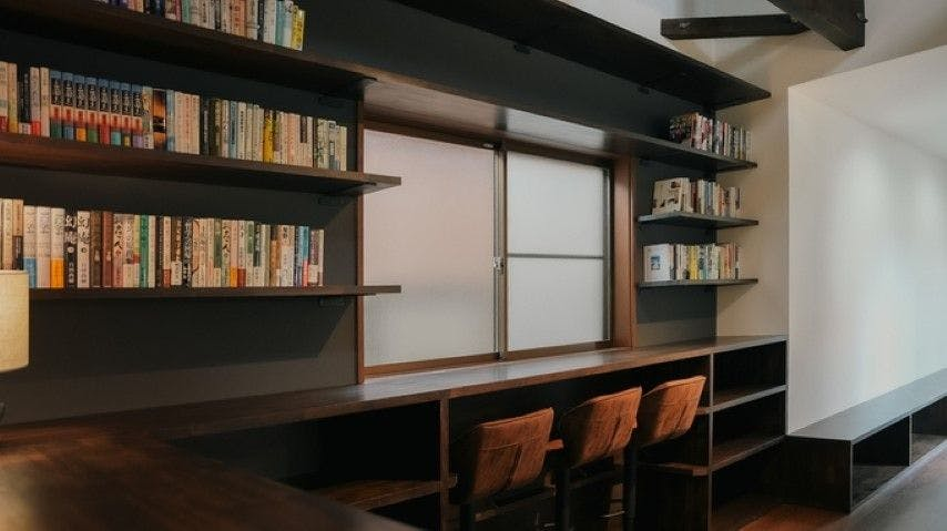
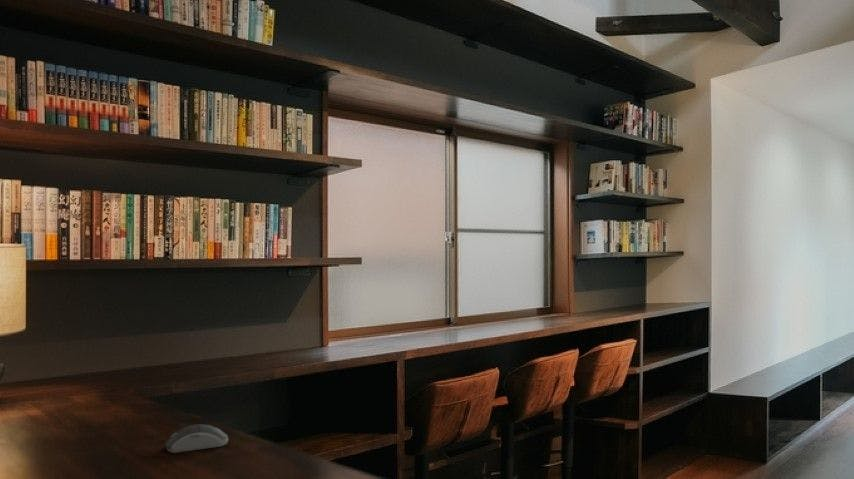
+ computer mouse [164,423,229,454]
